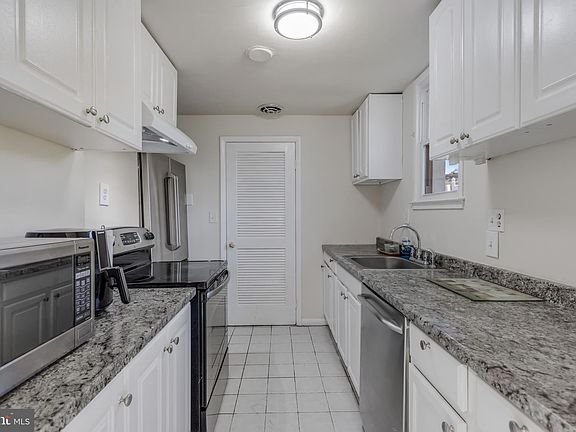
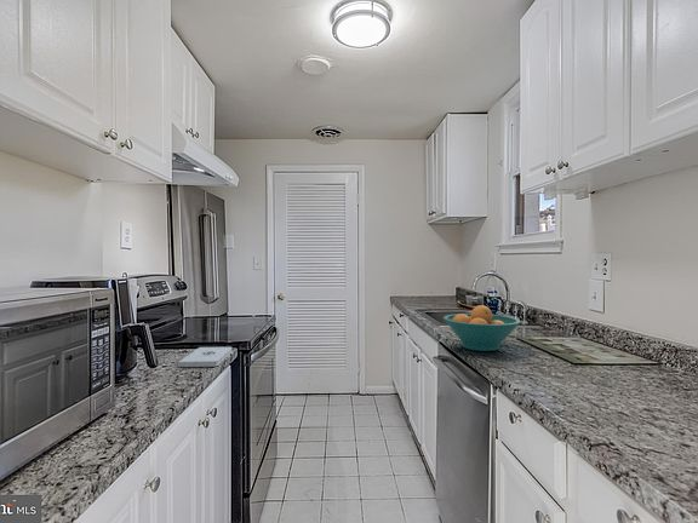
+ fruit bowl [442,304,521,352]
+ notepad [177,346,233,368]
